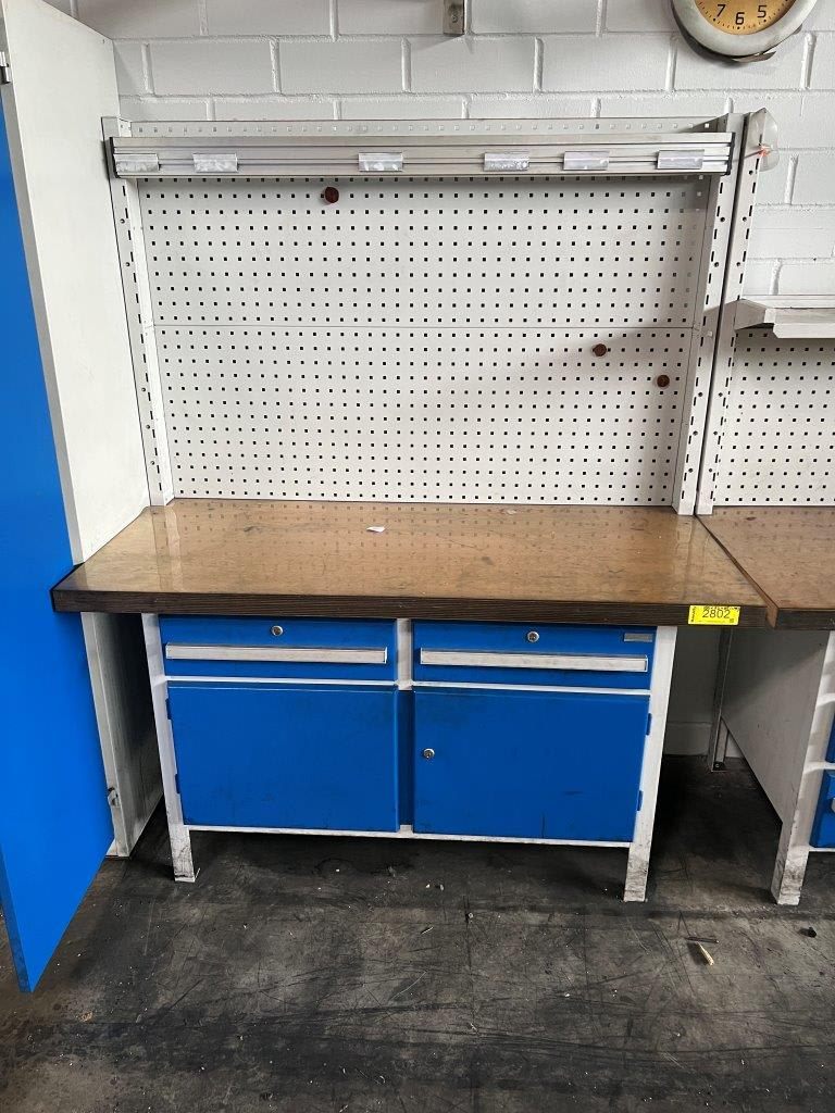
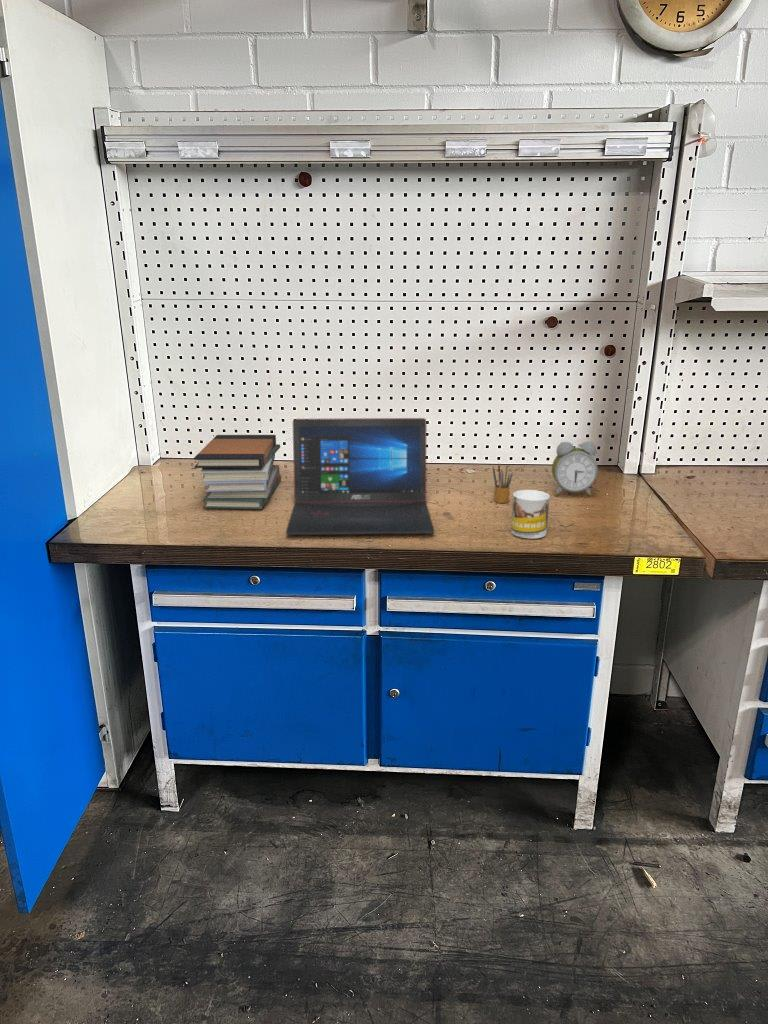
+ laptop [285,417,435,536]
+ alarm clock [551,441,599,497]
+ pencil box [492,463,514,504]
+ book stack [193,434,282,510]
+ mug [510,489,551,539]
